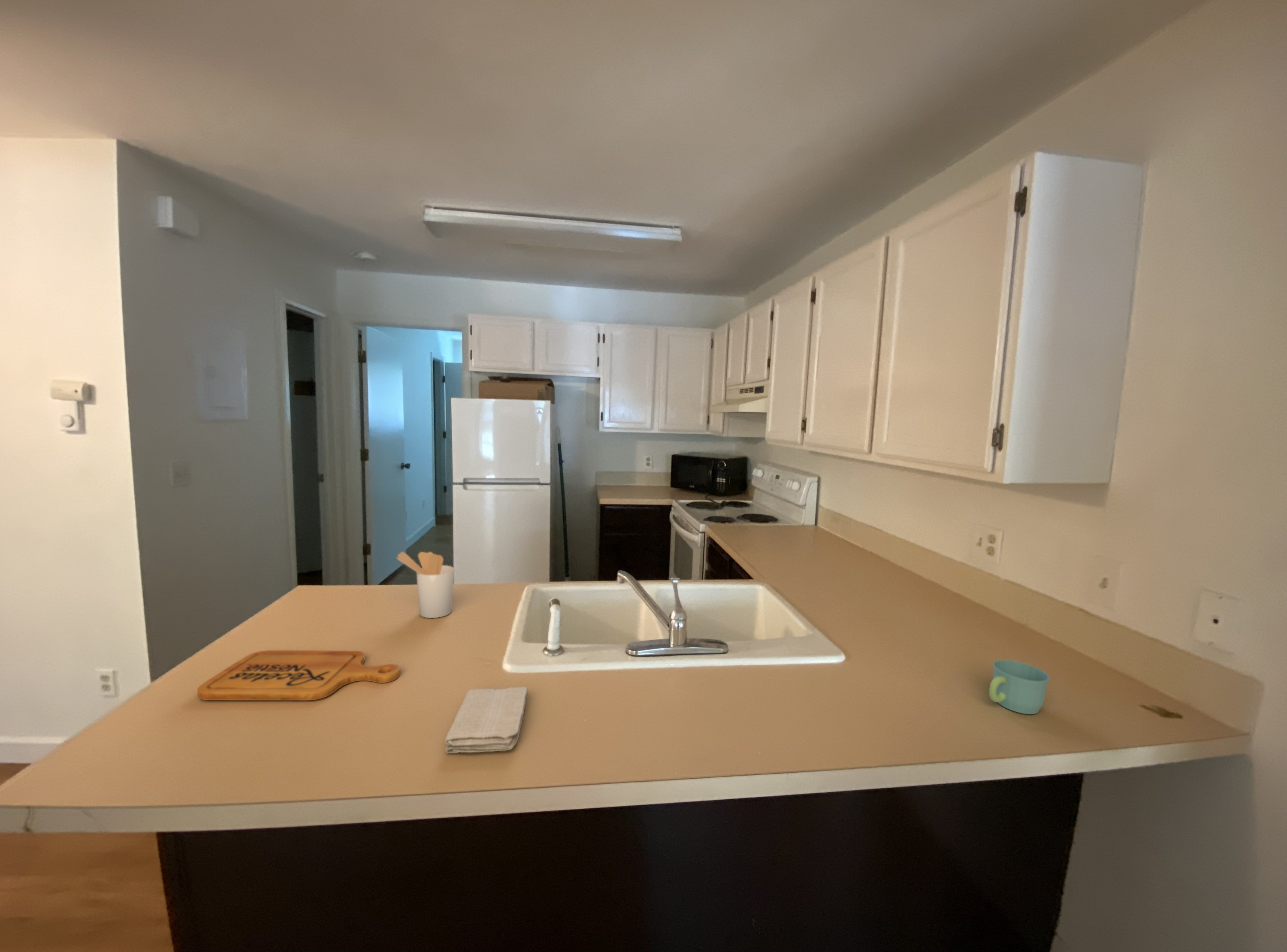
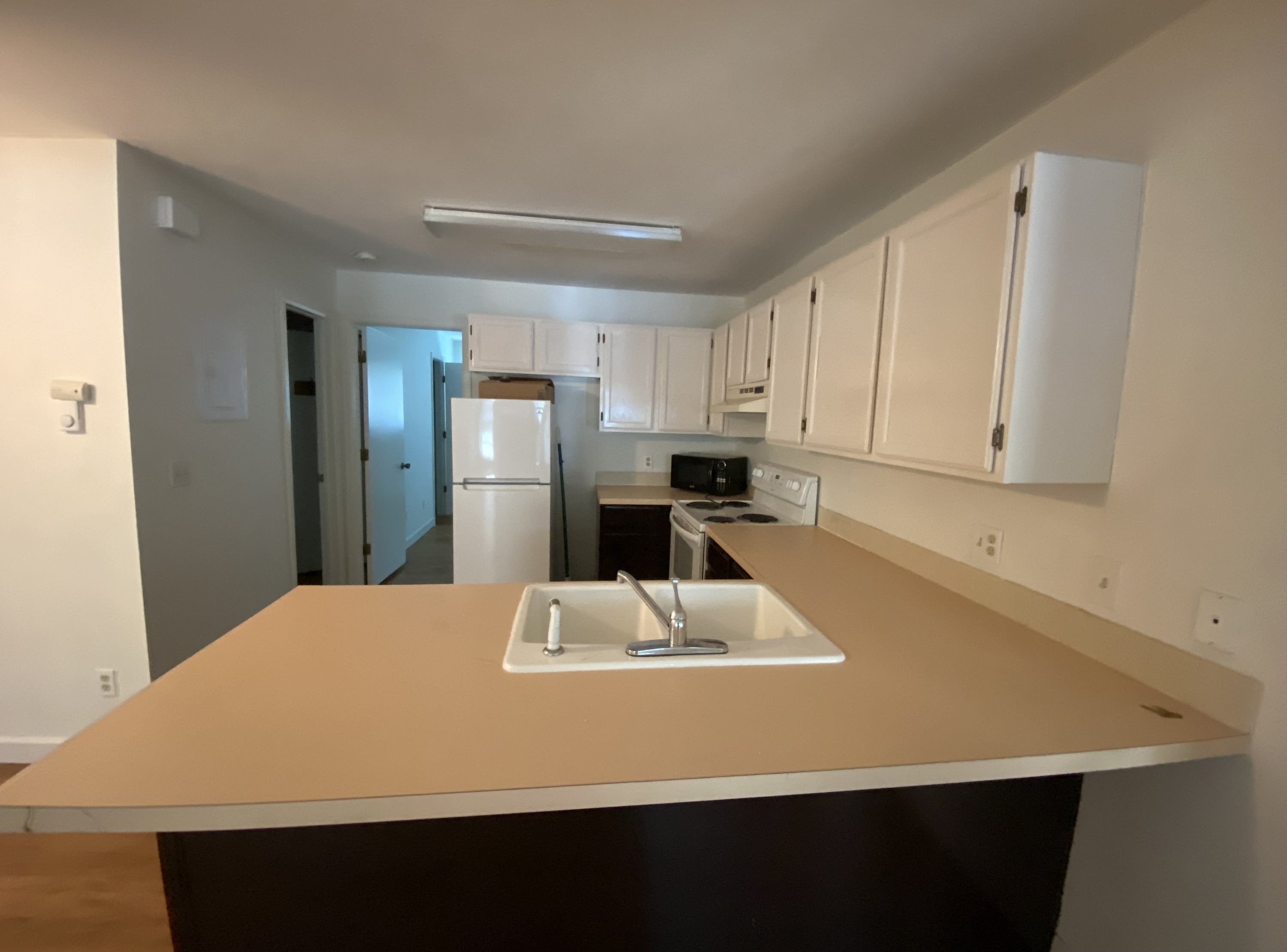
- utensil holder [396,551,455,619]
- mug [989,659,1050,715]
- cutting board [197,650,400,701]
- washcloth [444,686,528,754]
